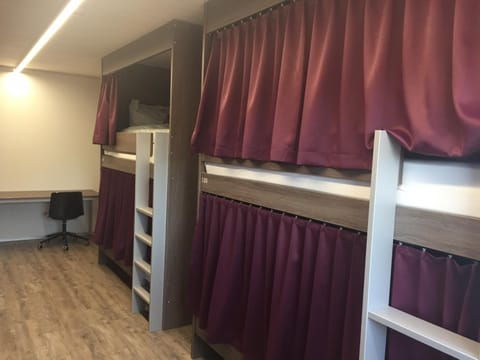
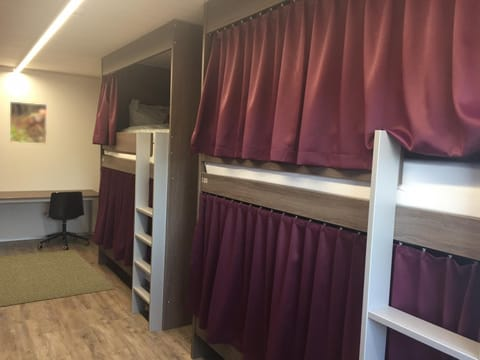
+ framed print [9,101,48,145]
+ rug [0,249,116,308]
